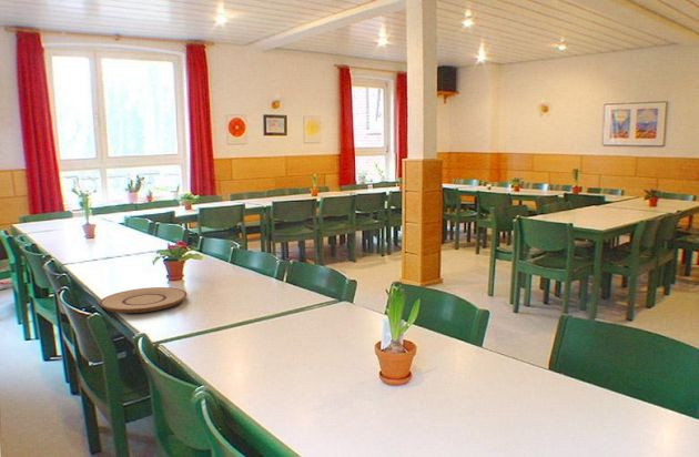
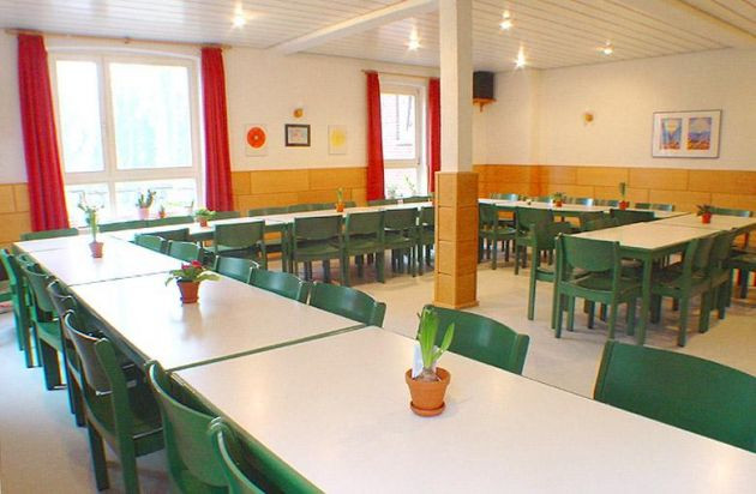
- plate [99,286,189,314]
